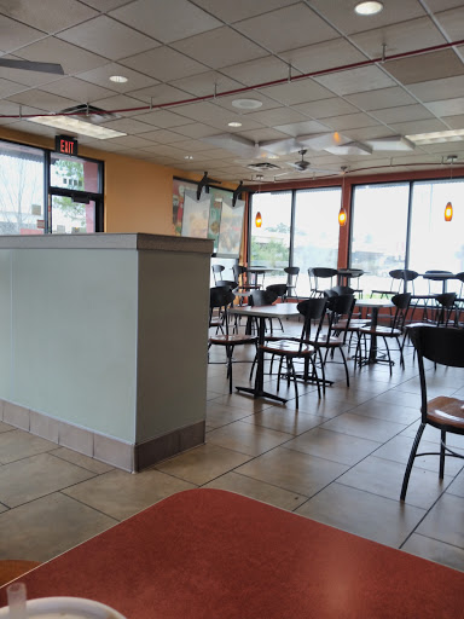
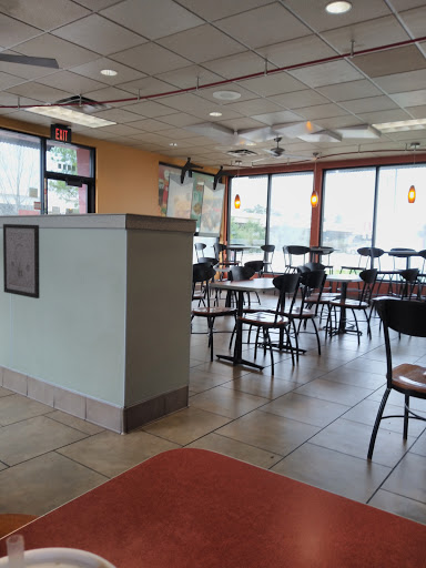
+ wall art [2,223,41,300]
